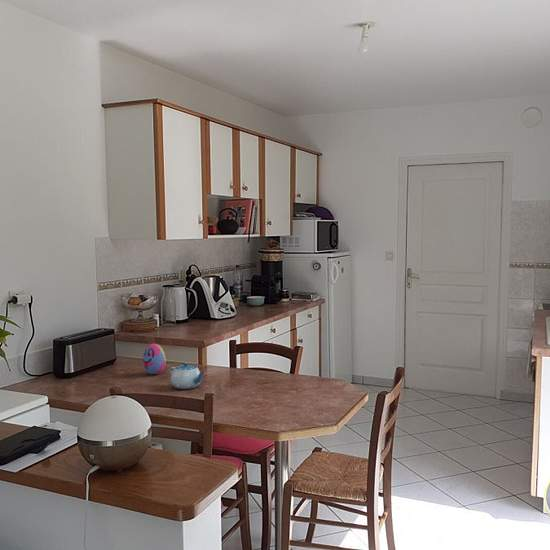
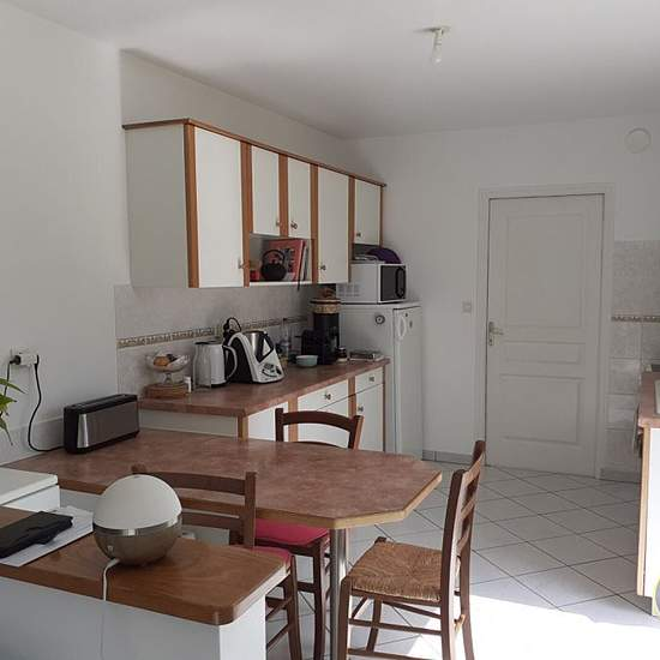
- decorative egg [142,343,167,375]
- chinaware [169,361,206,390]
